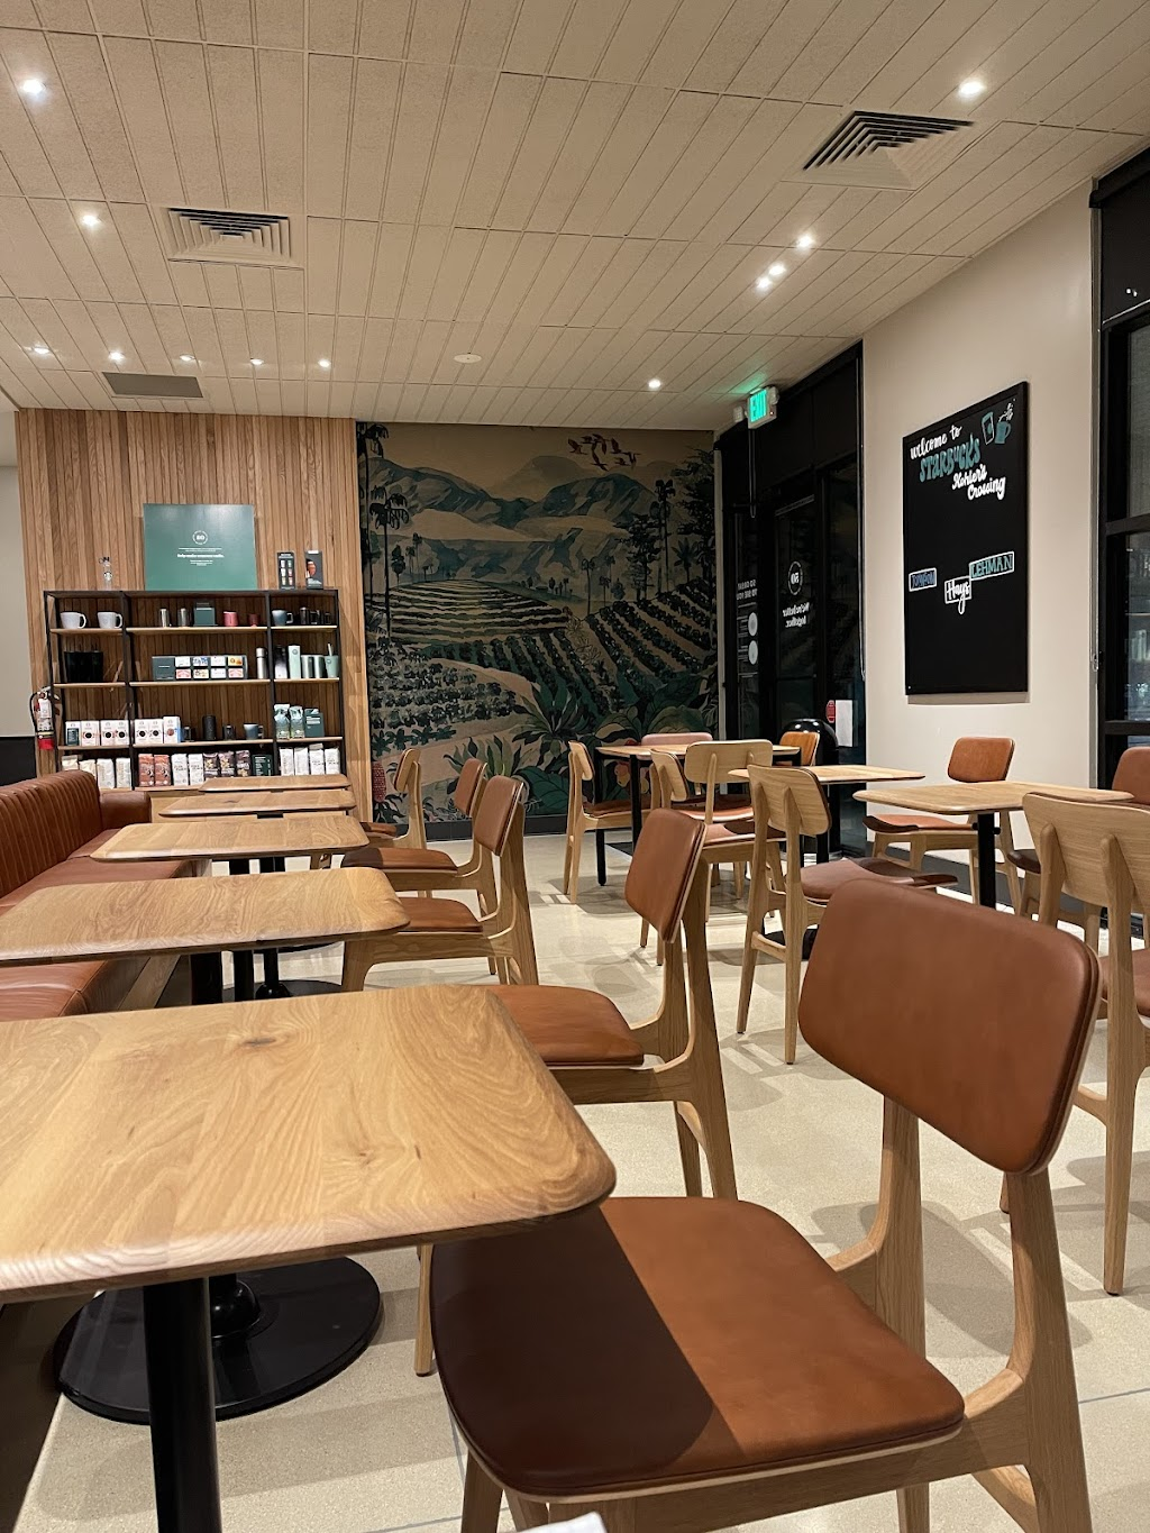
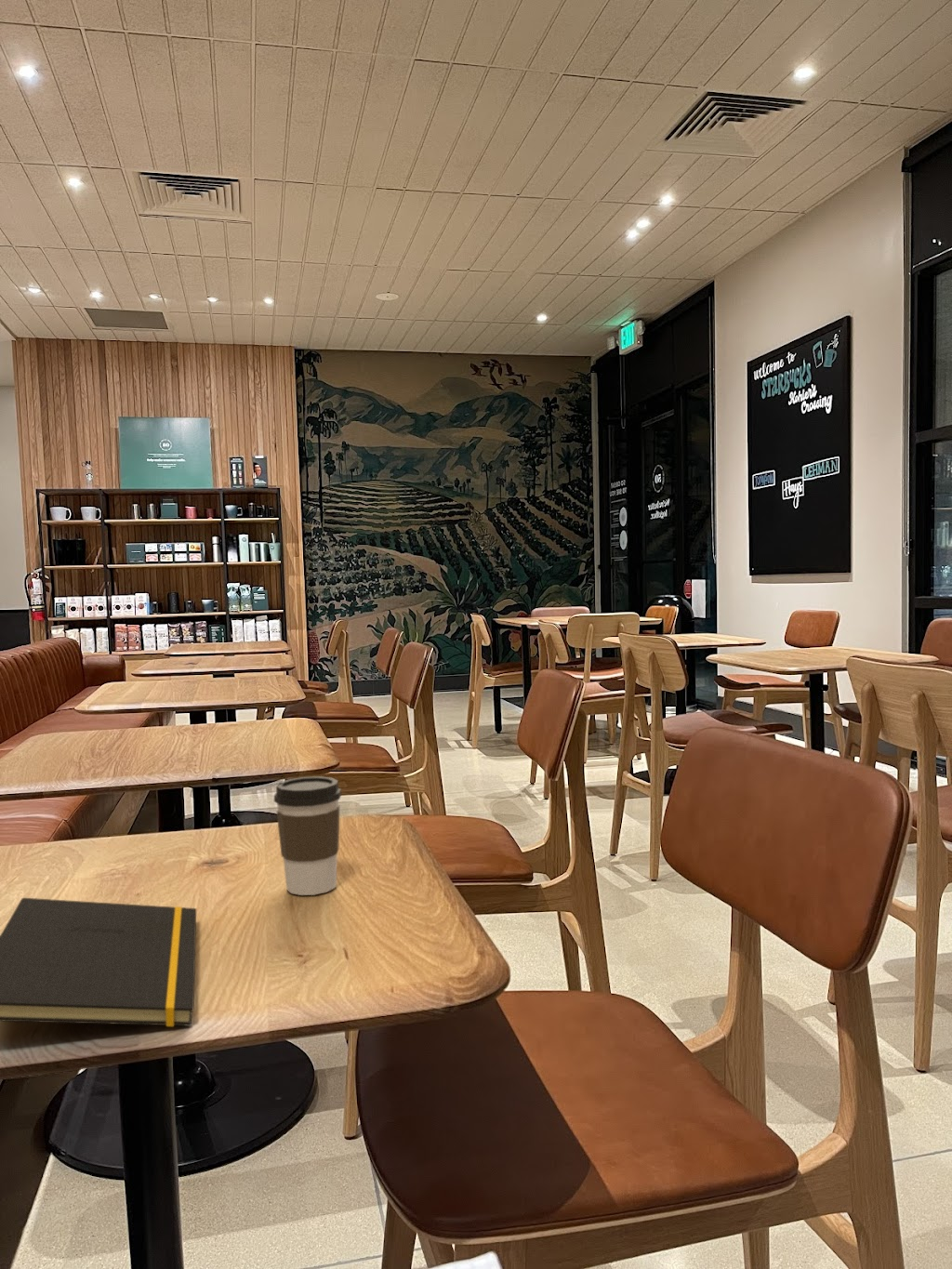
+ notepad [0,897,197,1027]
+ coffee cup [273,775,342,896]
